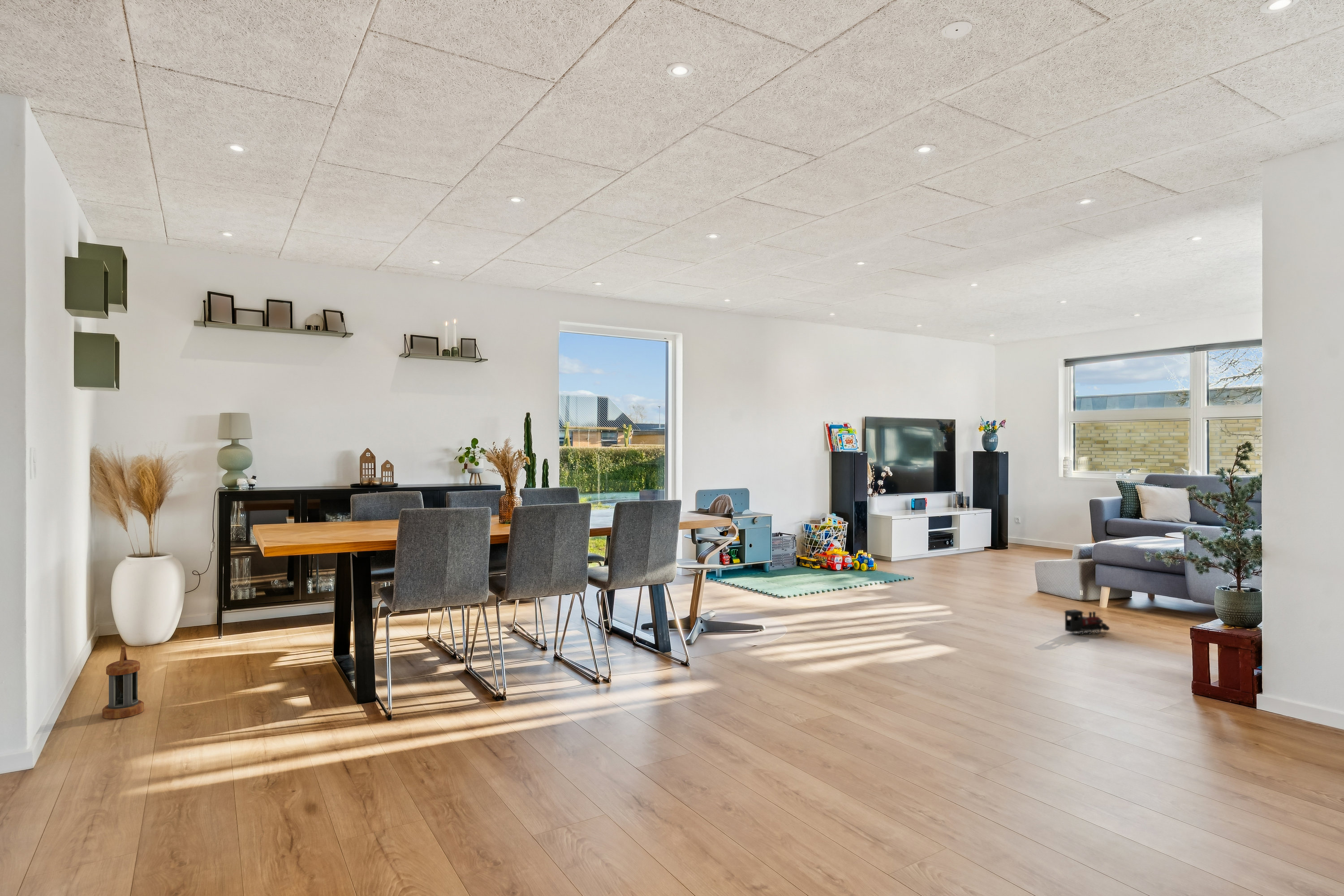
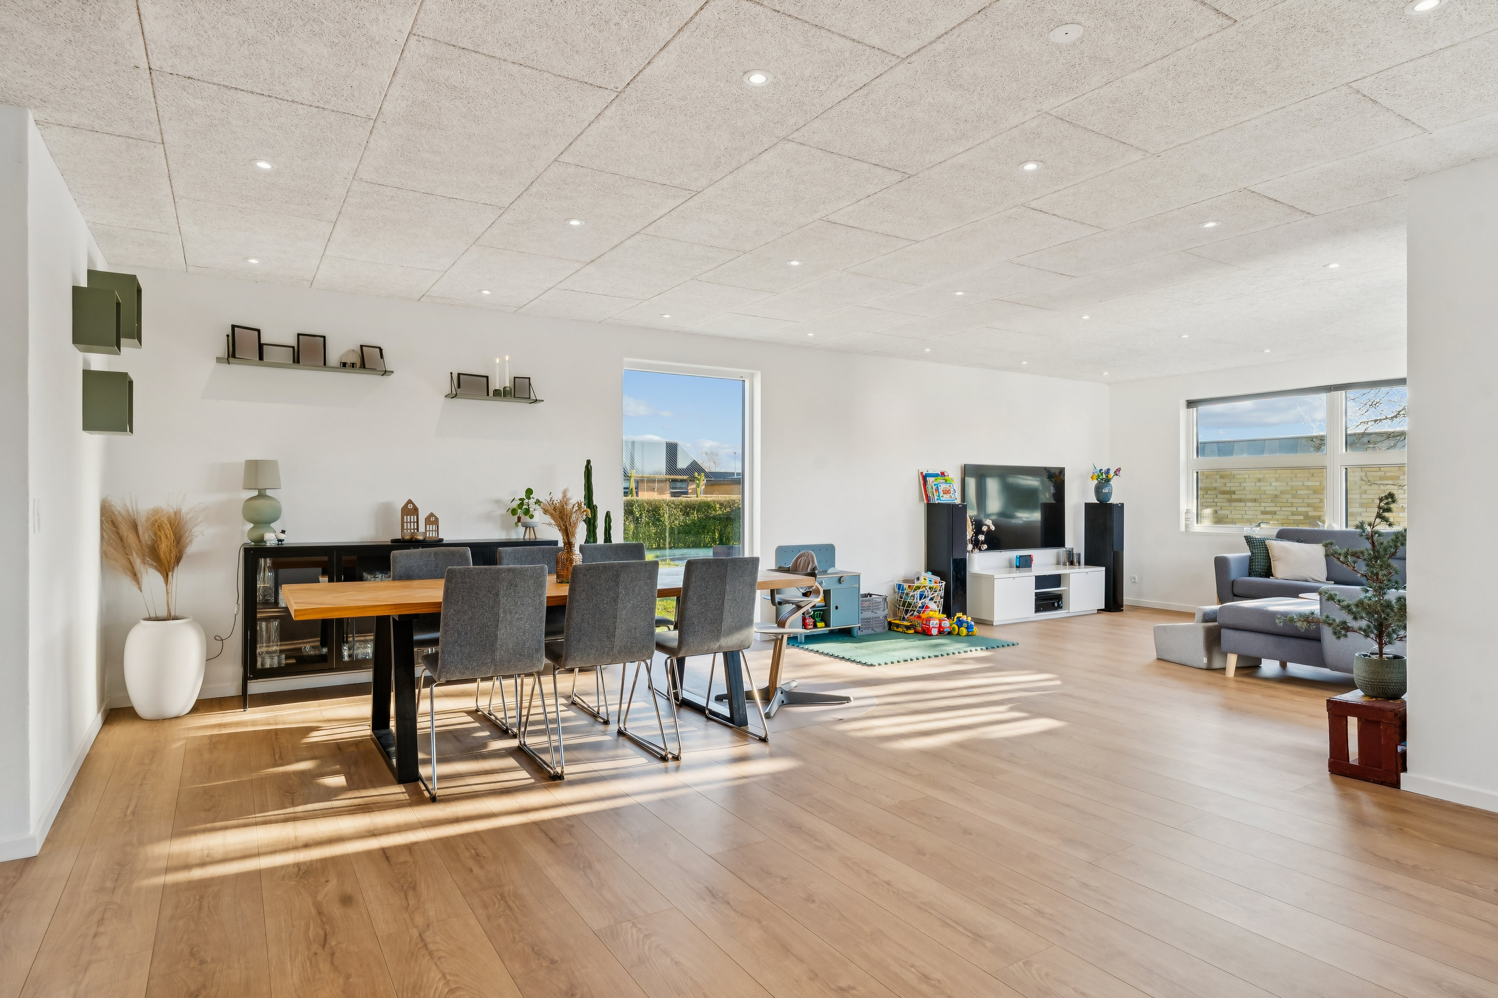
- lantern [102,645,144,719]
- toy train [1063,609,1110,635]
